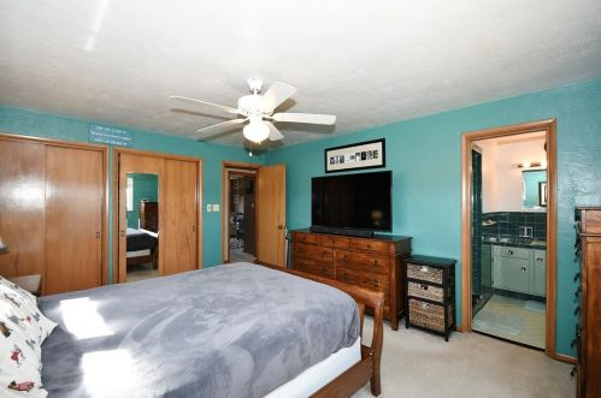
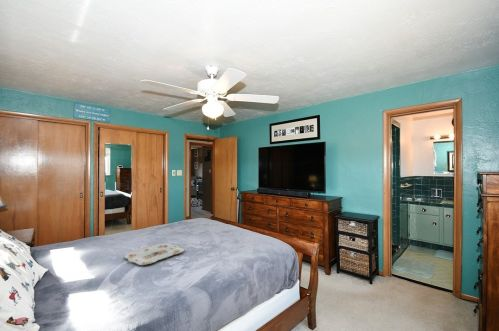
+ serving tray [124,243,185,266]
